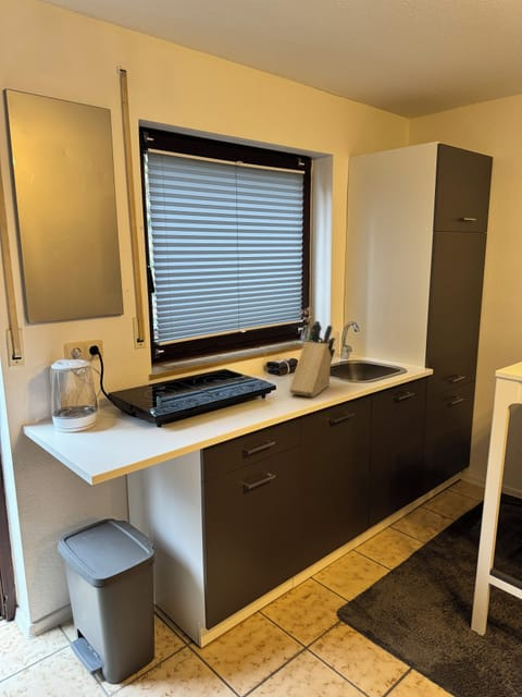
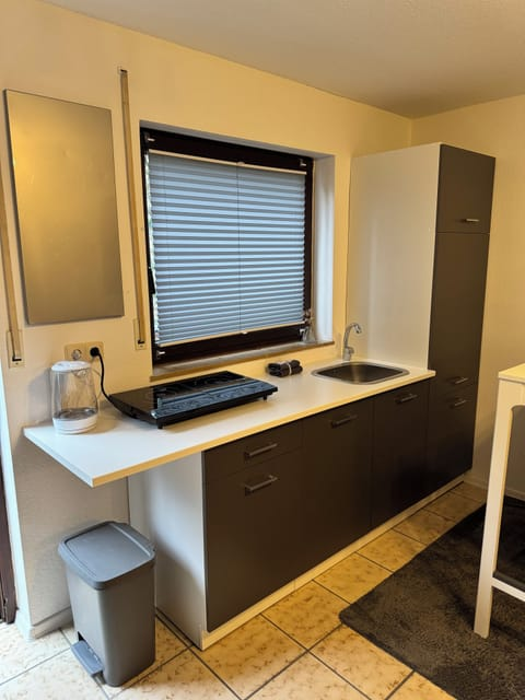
- knife block [288,320,336,399]
